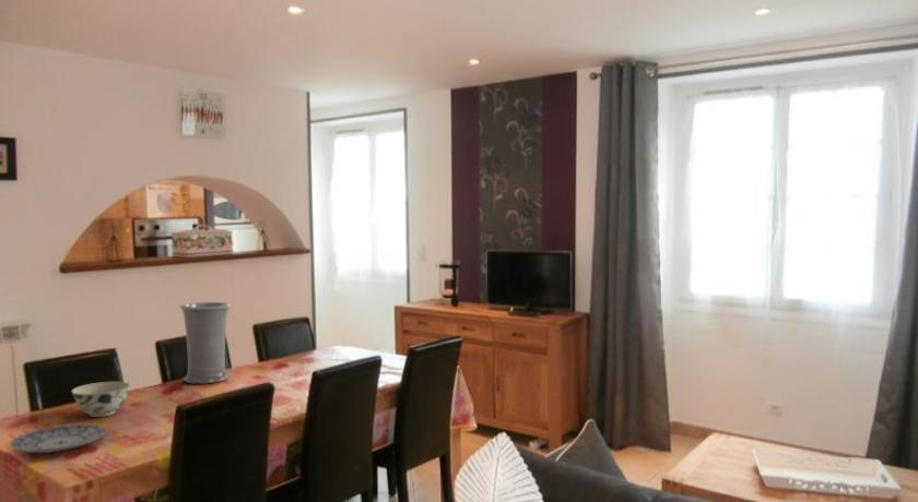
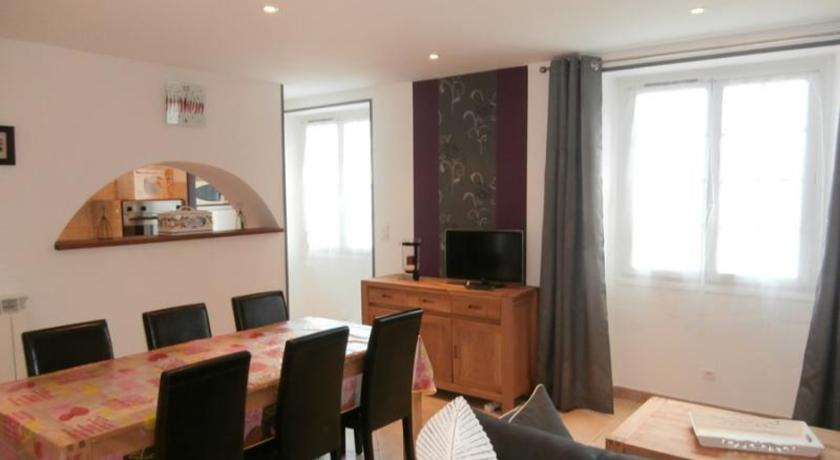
- bowl [71,381,131,418]
- plate [9,422,108,454]
- vase [179,301,232,385]
